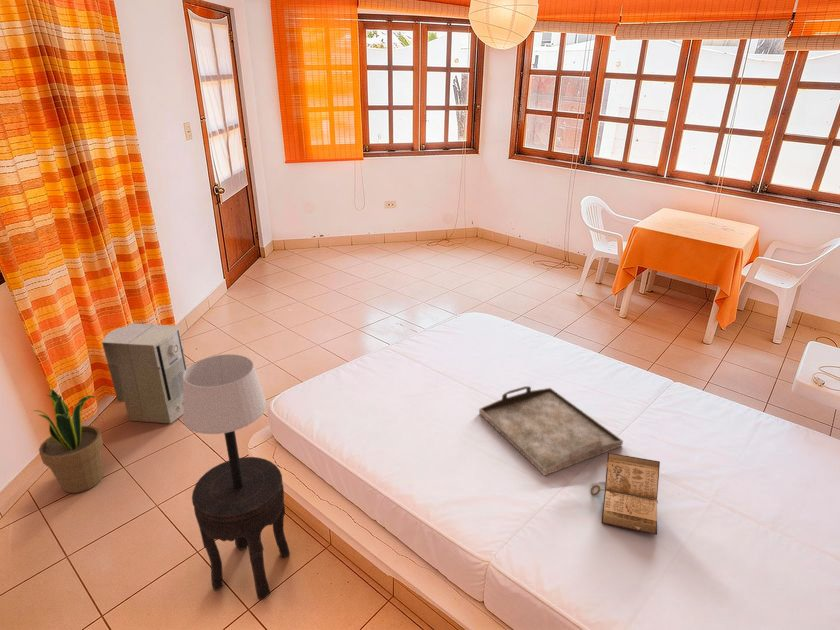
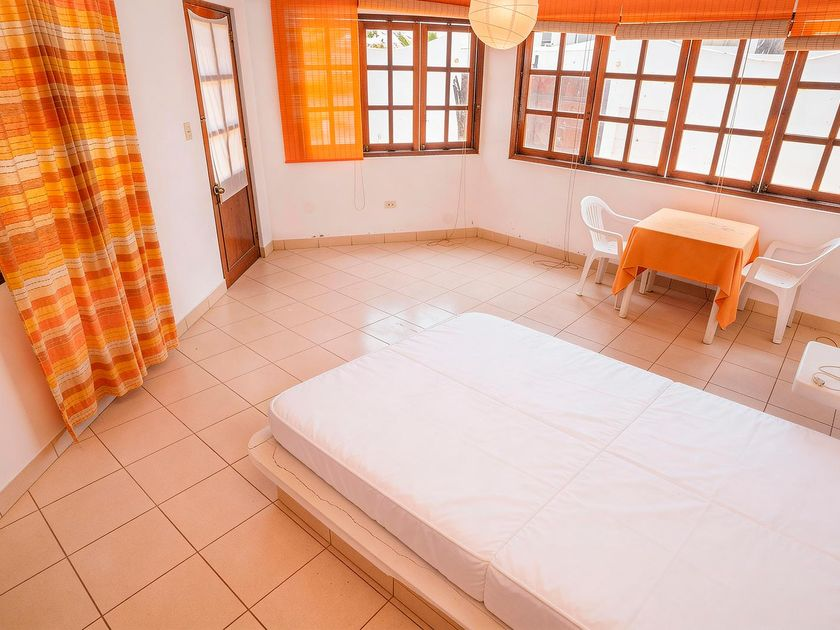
- table lamp [182,353,268,489]
- book [590,452,661,536]
- serving tray [478,385,624,477]
- potted plant [33,388,104,494]
- side table [191,456,291,601]
- air purifier [101,322,188,424]
